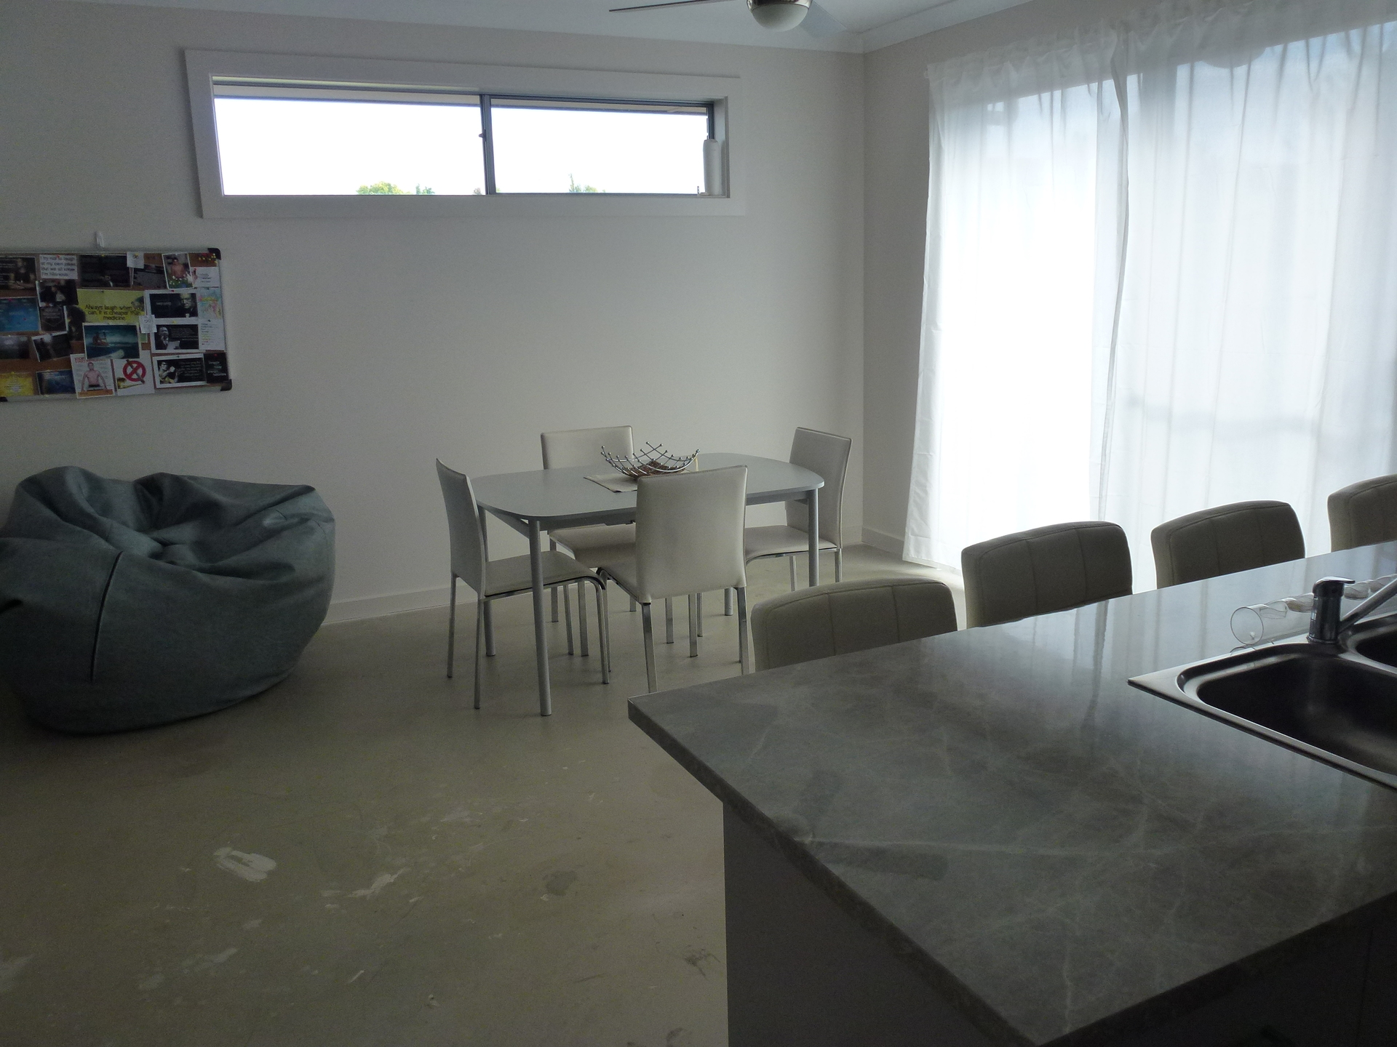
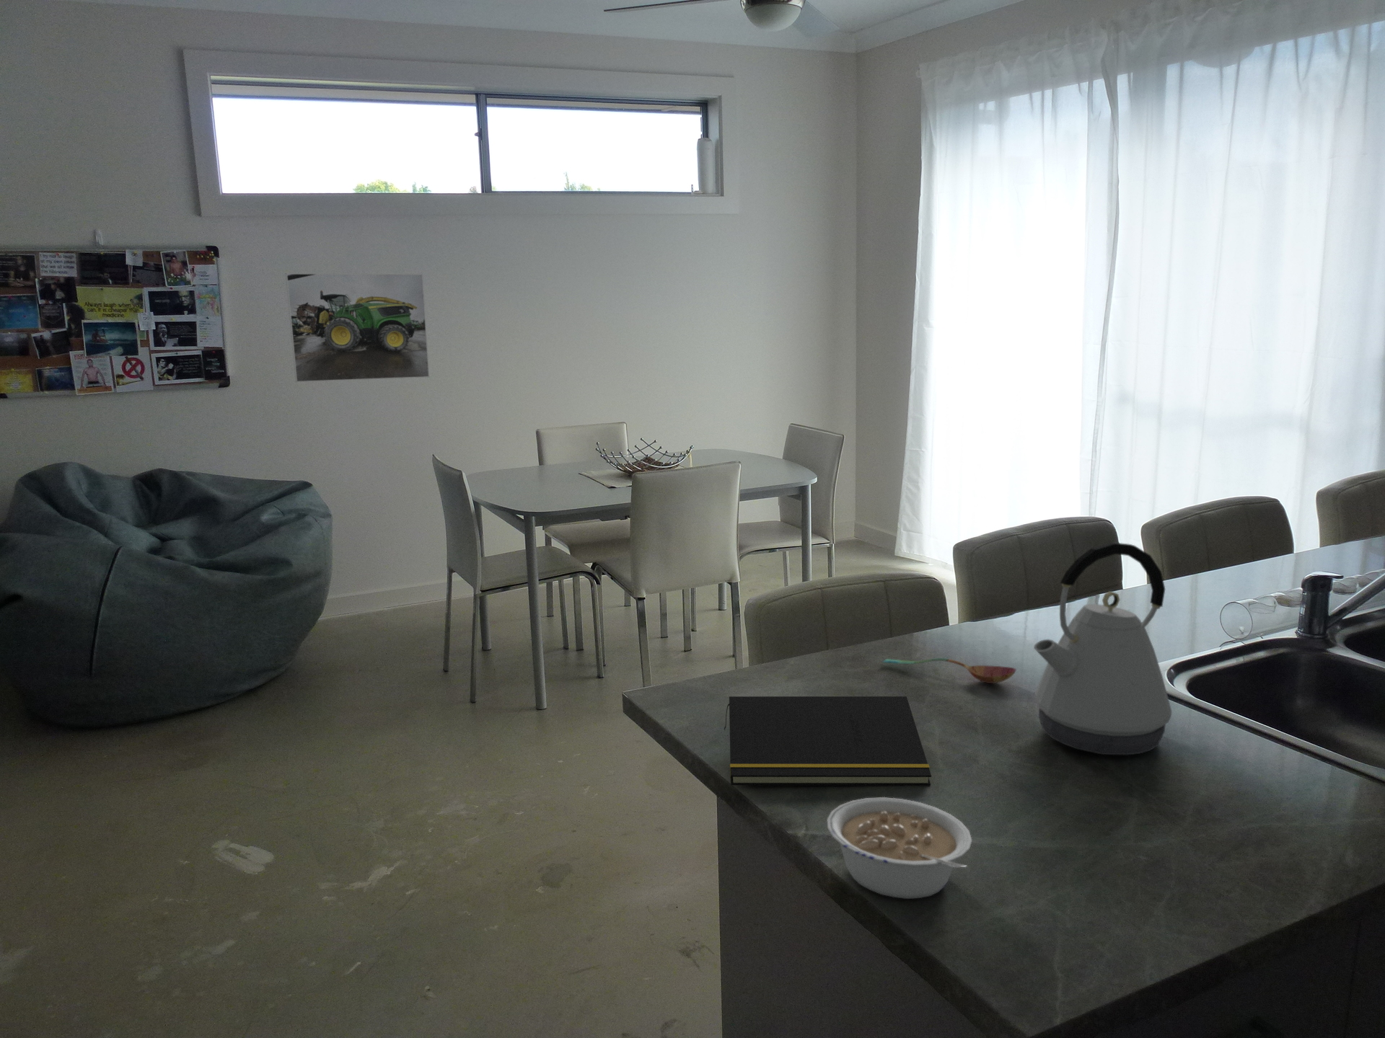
+ soupspoon [881,657,1017,684]
+ kettle [1033,541,1172,756]
+ notepad [723,696,932,786]
+ legume [826,797,973,900]
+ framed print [285,273,430,383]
